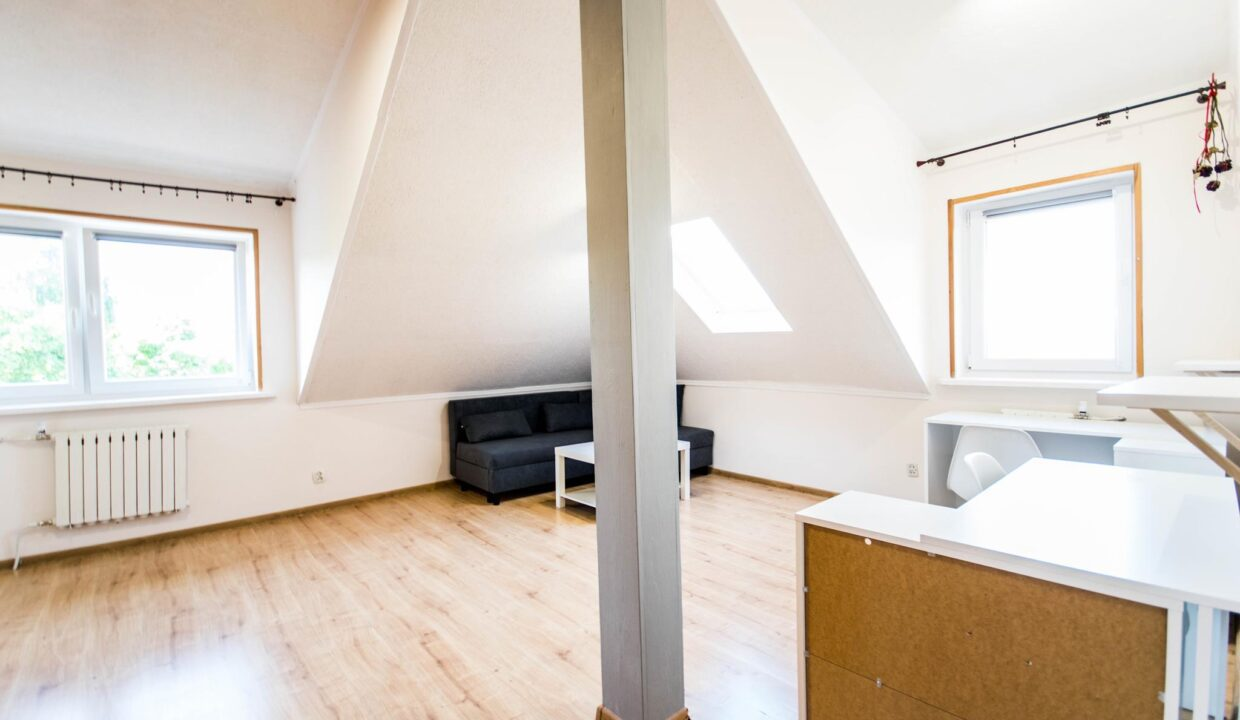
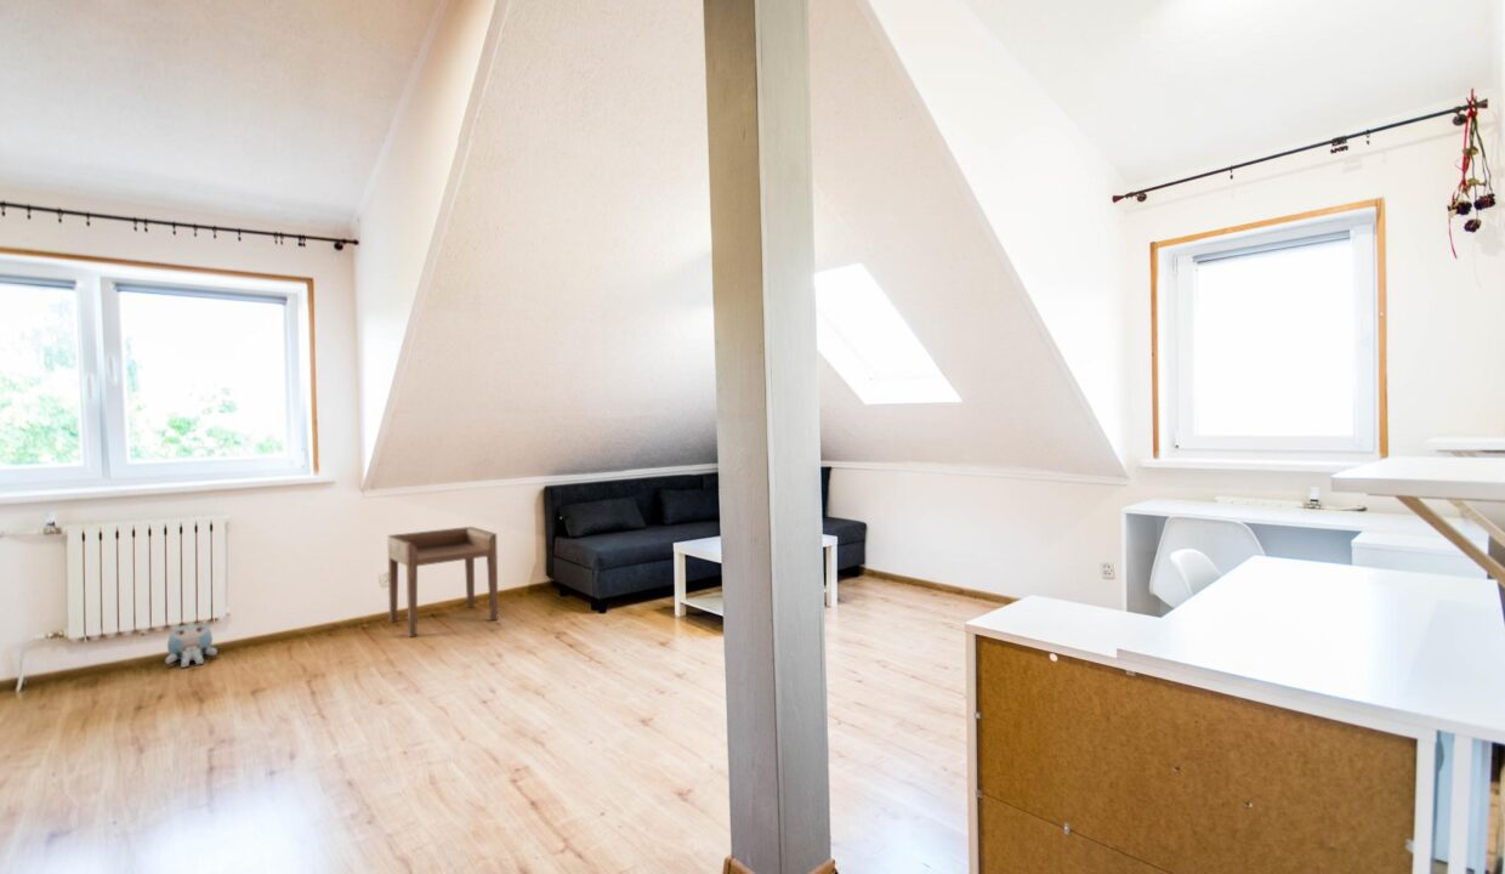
+ side table [387,526,499,639]
+ plush toy [164,623,218,669]
